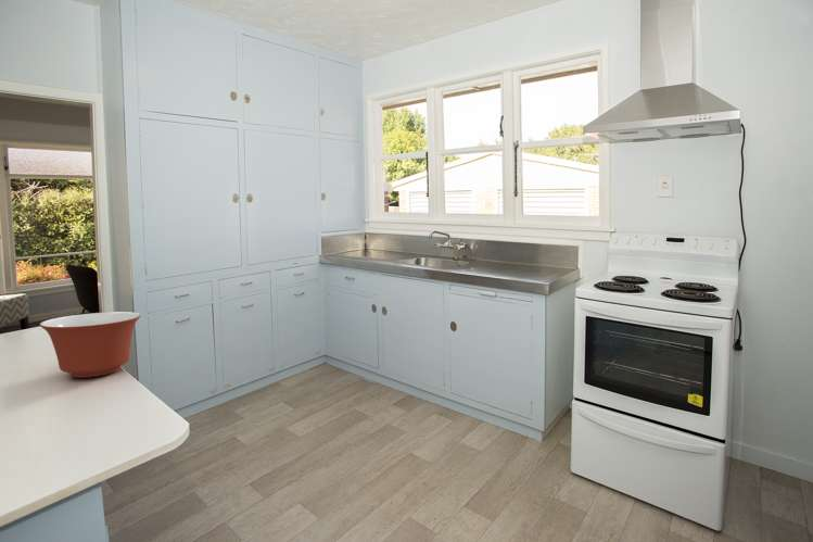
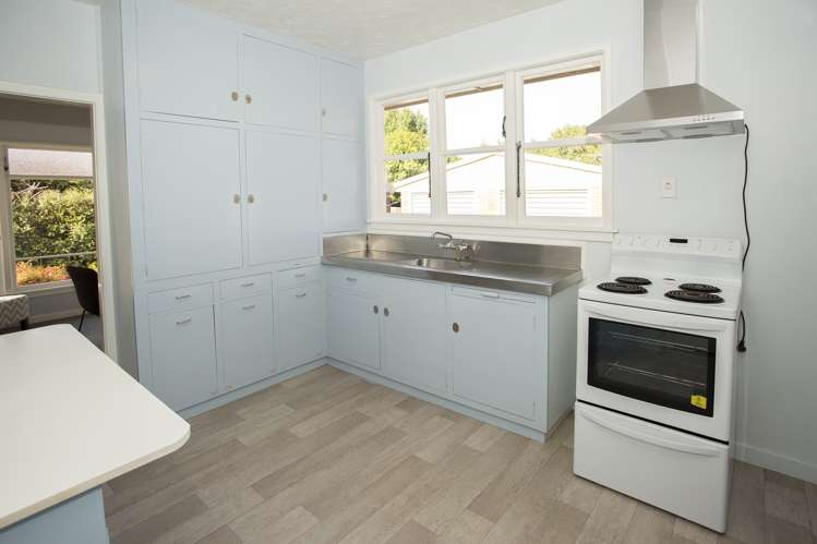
- mixing bowl [39,311,142,379]
